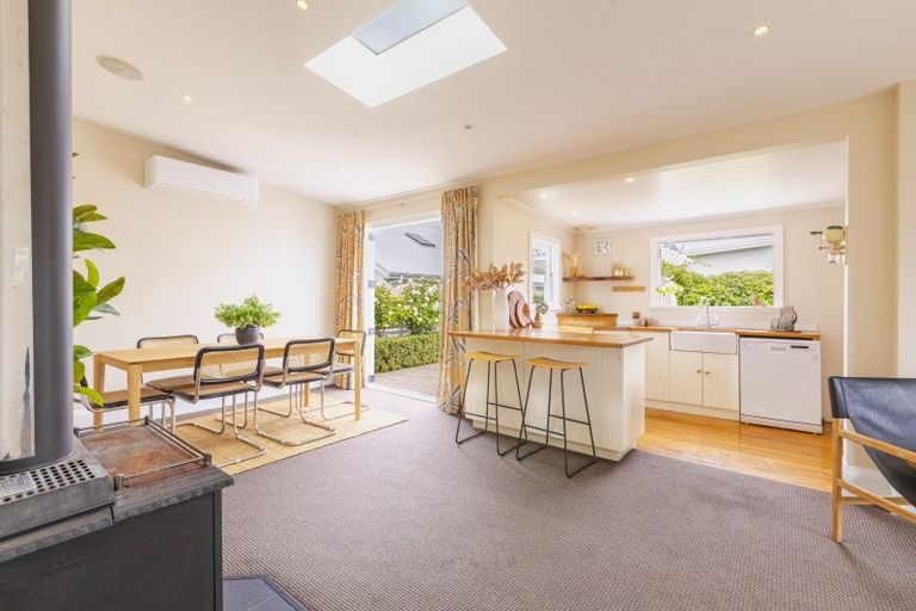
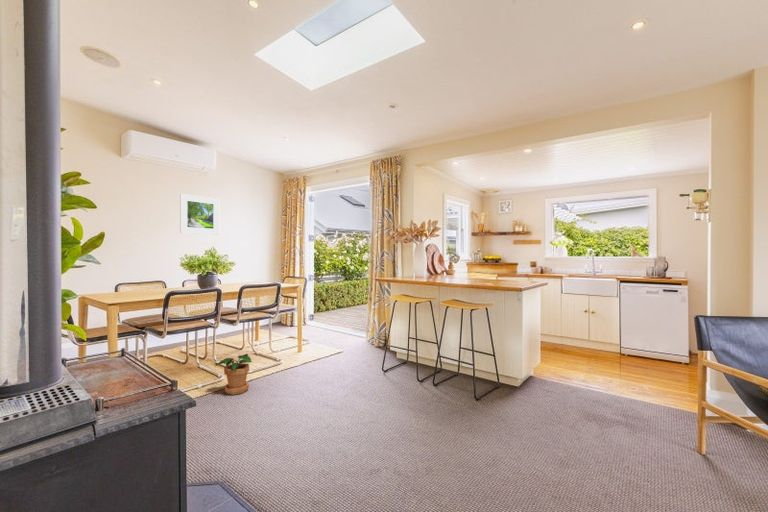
+ potted plant [215,353,254,396]
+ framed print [179,193,220,236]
